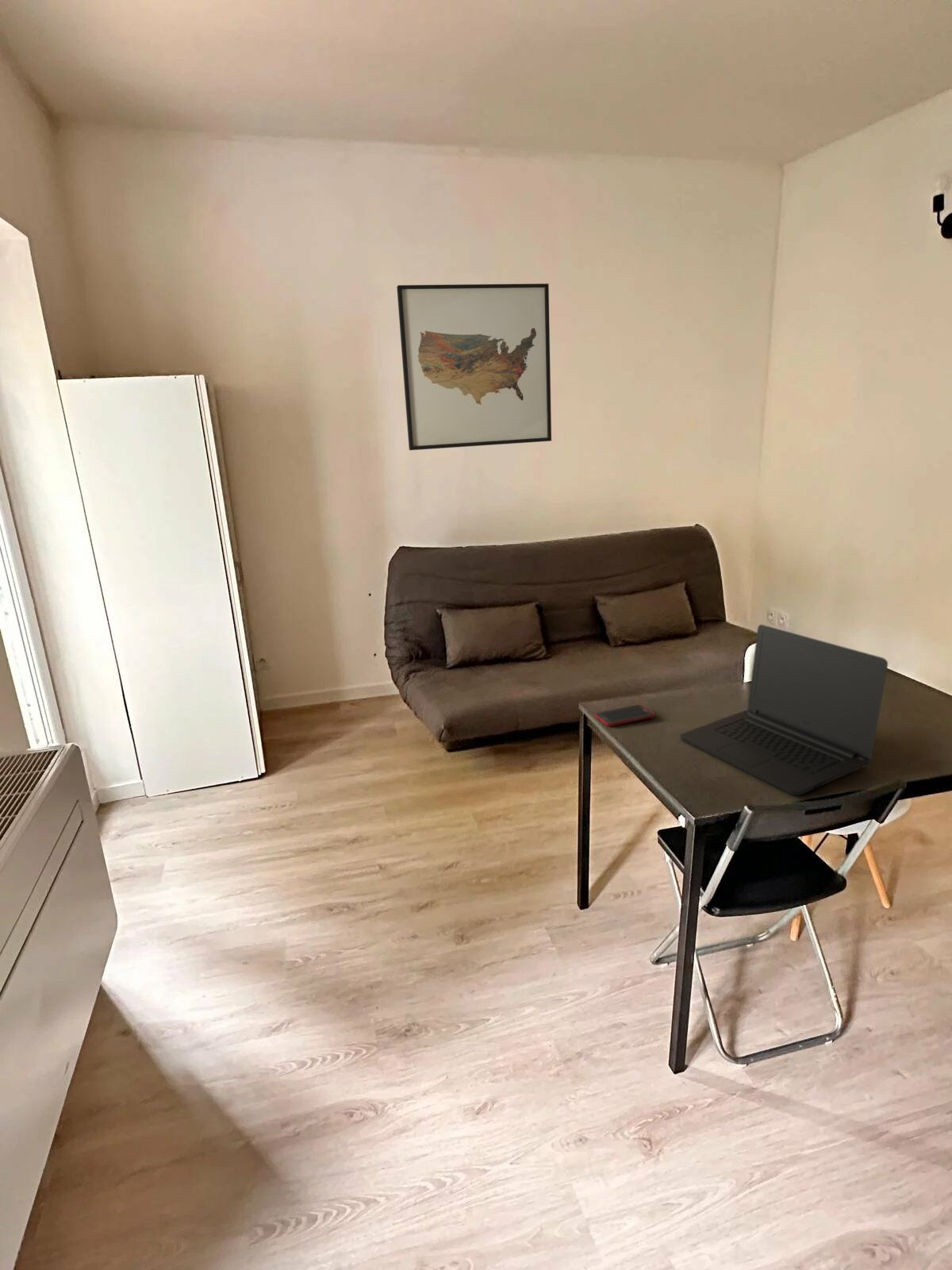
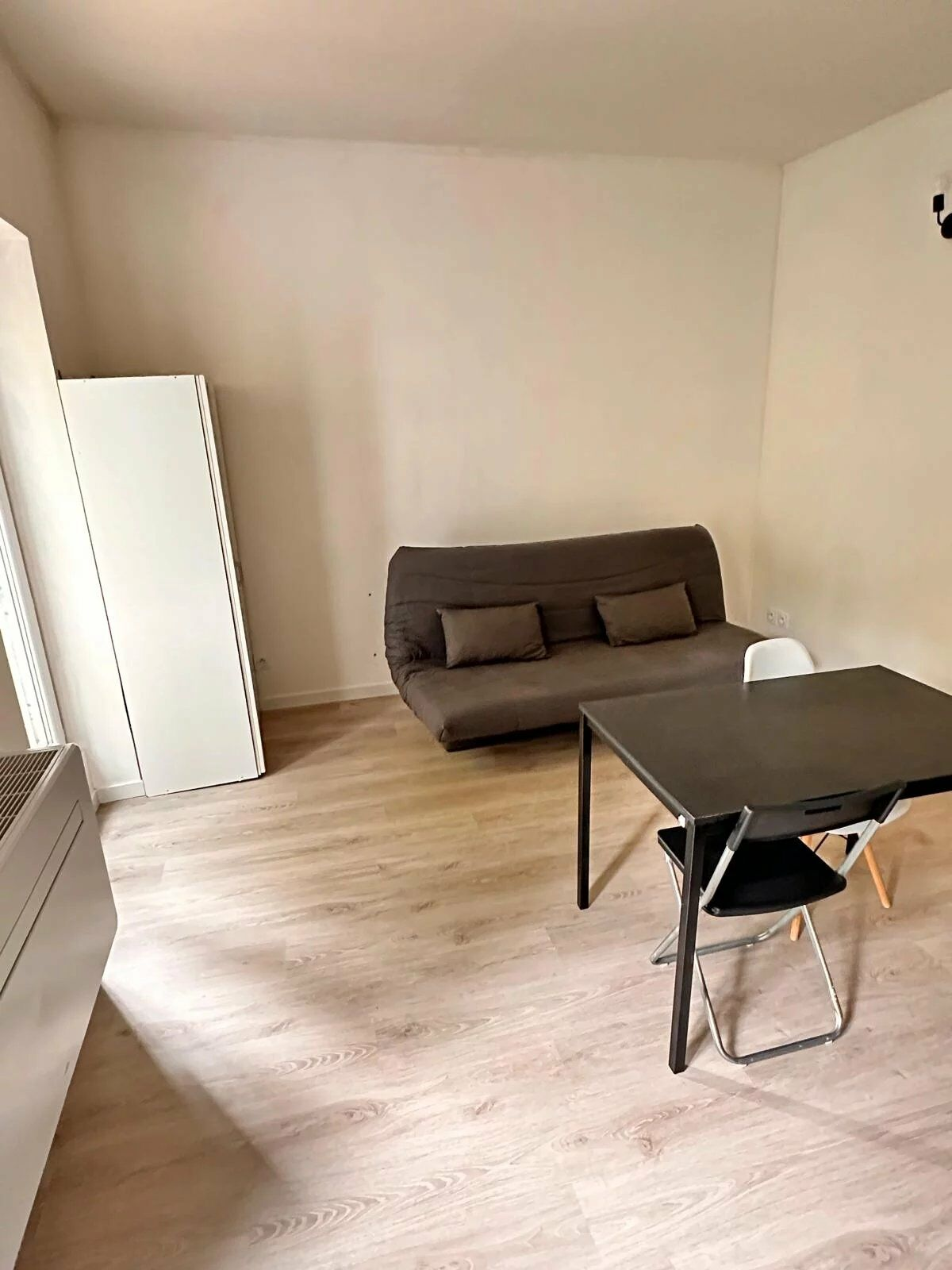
- laptop [679,624,889,796]
- wall art [396,283,552,451]
- cell phone [594,704,655,727]
